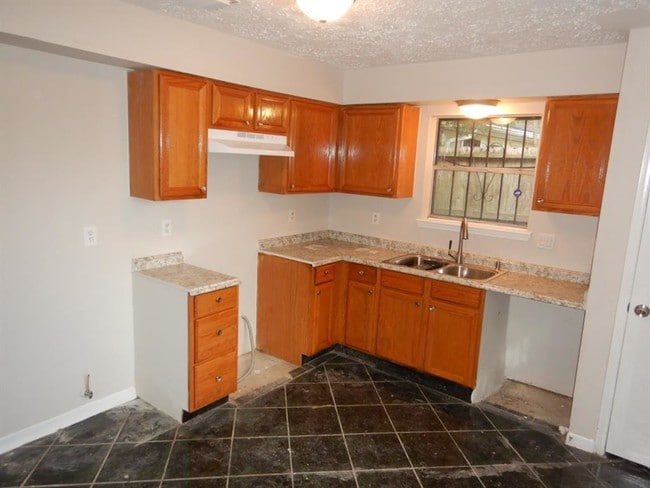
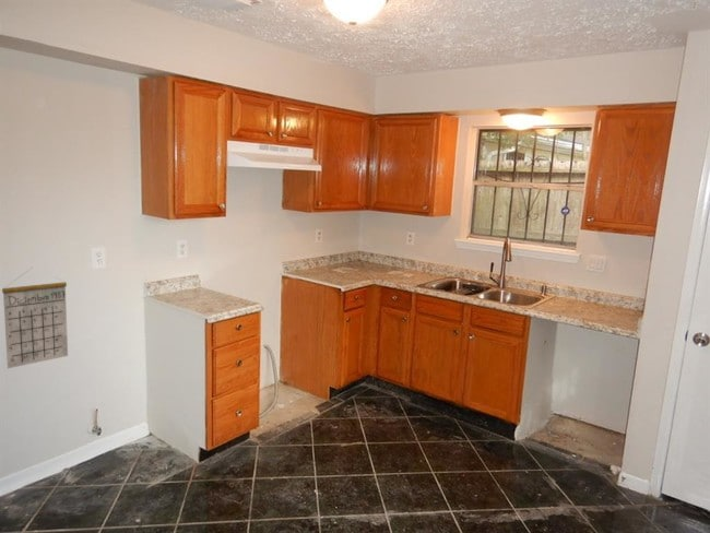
+ calendar [1,268,69,369]
